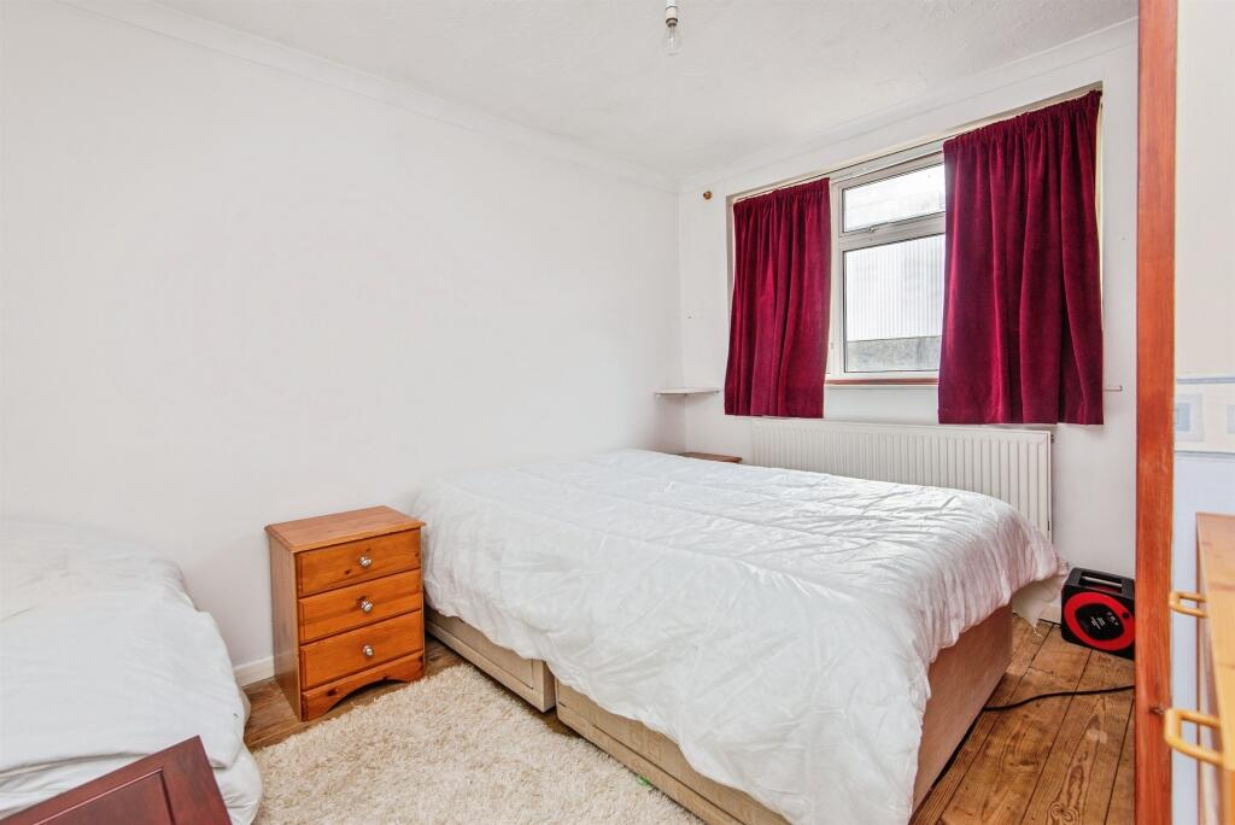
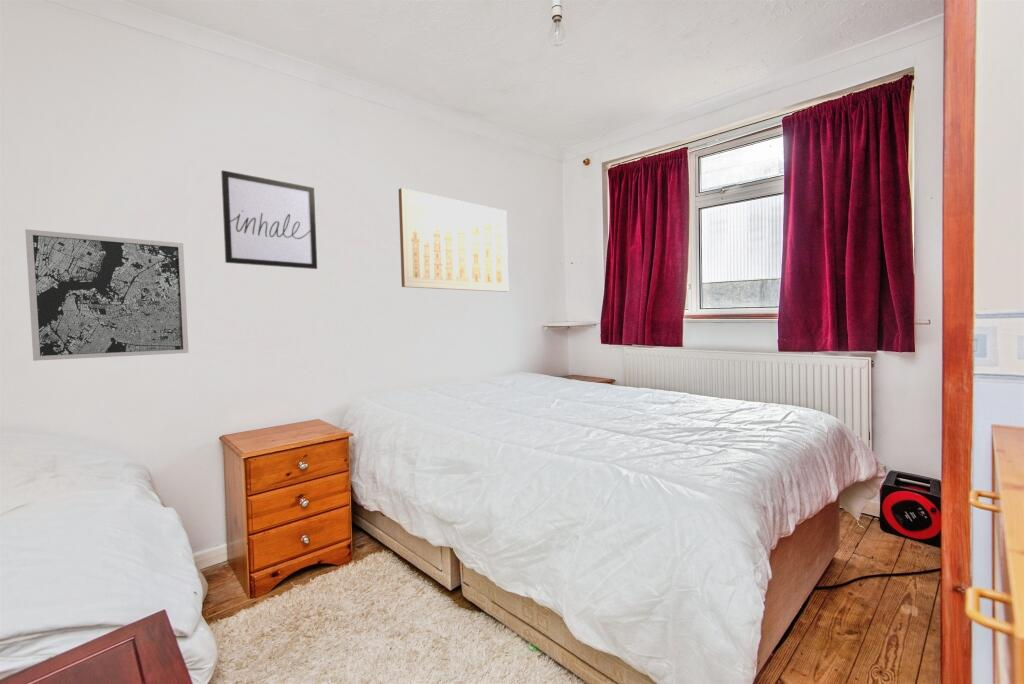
+ wall art [220,169,318,270]
+ wall art [398,187,509,293]
+ wall art [24,228,190,362]
